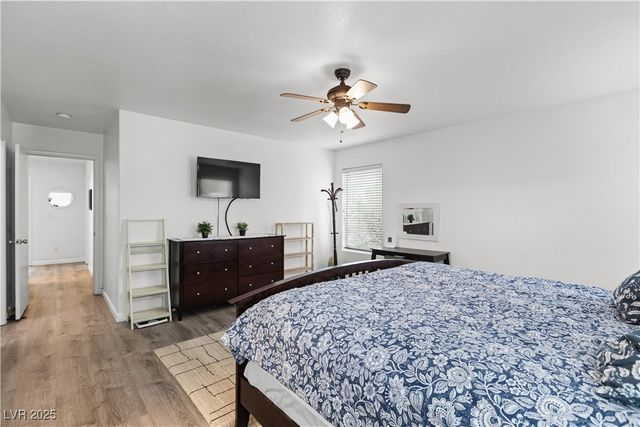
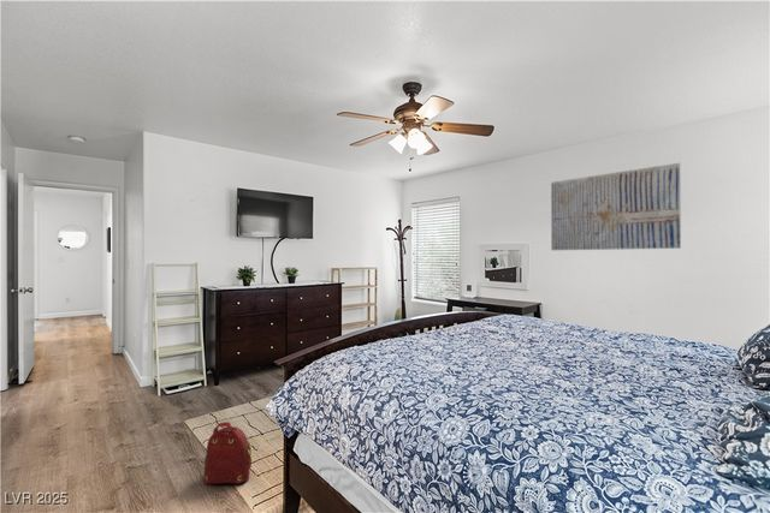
+ backpack [203,420,253,487]
+ wall art [550,162,682,251]
